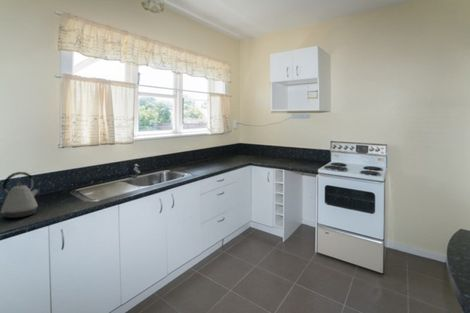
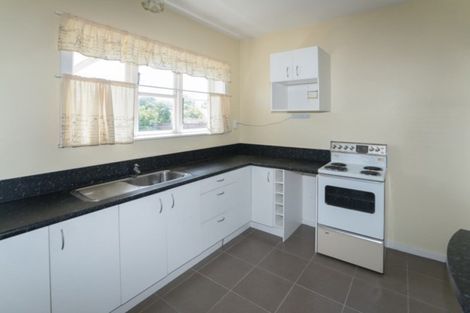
- kettle [0,171,40,219]
